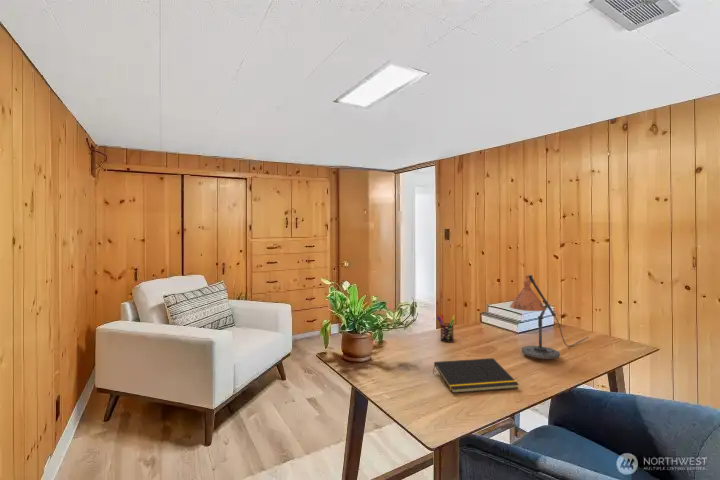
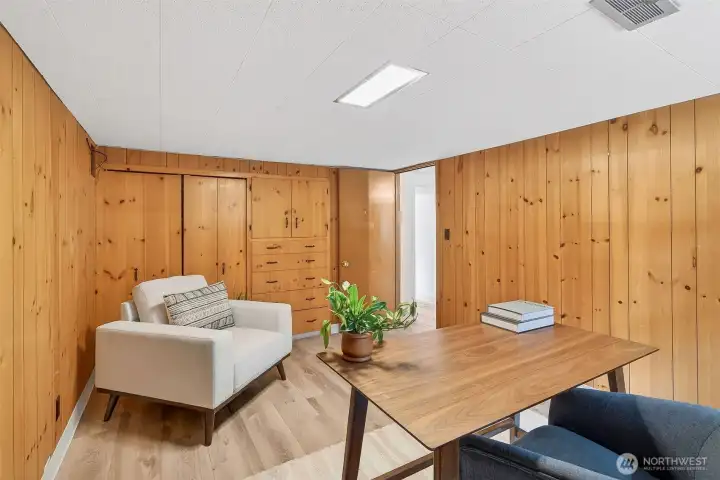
- notepad [432,357,520,394]
- pen holder [436,313,456,343]
- desk lamp [508,274,589,360]
